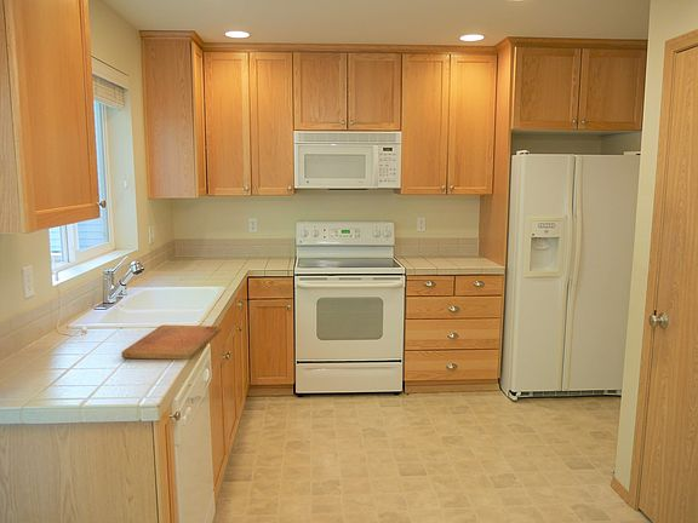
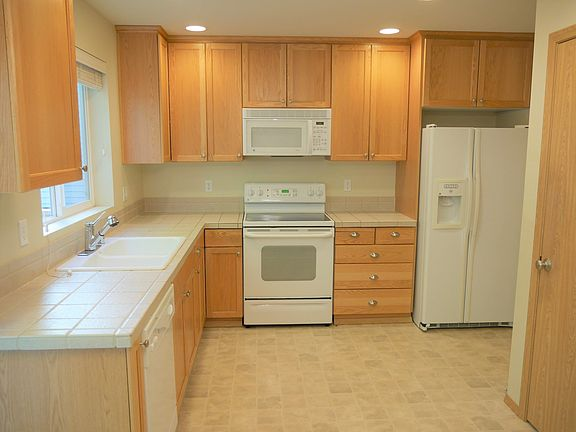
- cutting board [121,323,222,361]
